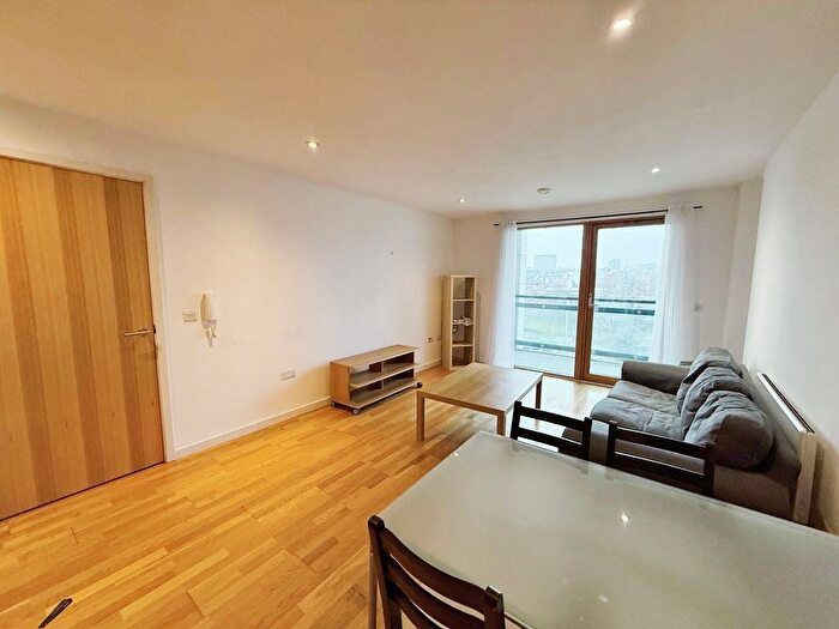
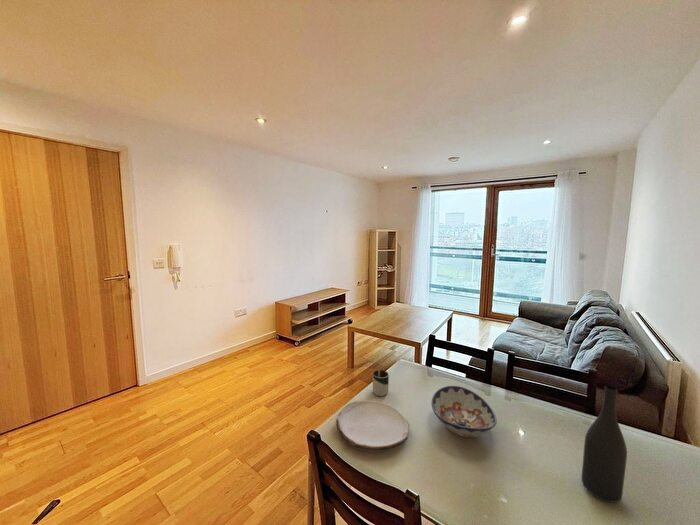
+ wine bottle [580,384,628,504]
+ cup [372,369,390,397]
+ decorative bowl [431,385,498,438]
+ plate [335,399,410,453]
